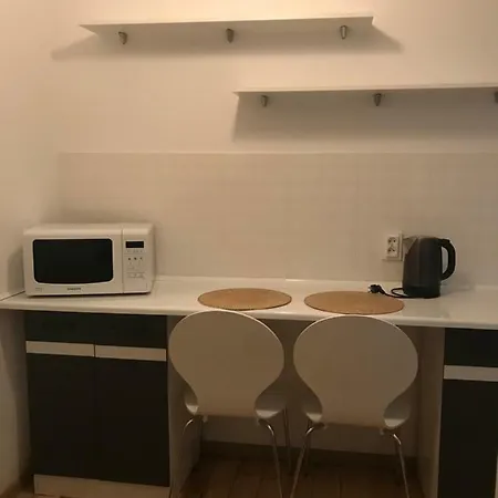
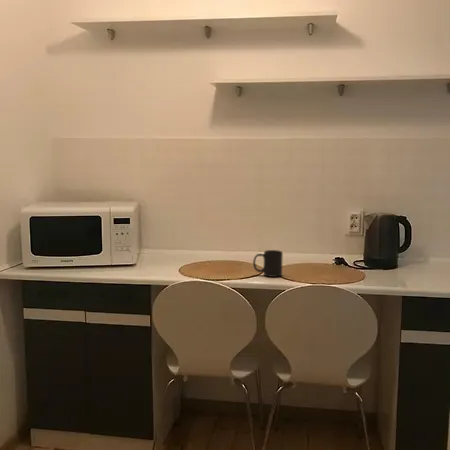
+ mug [252,249,284,278]
